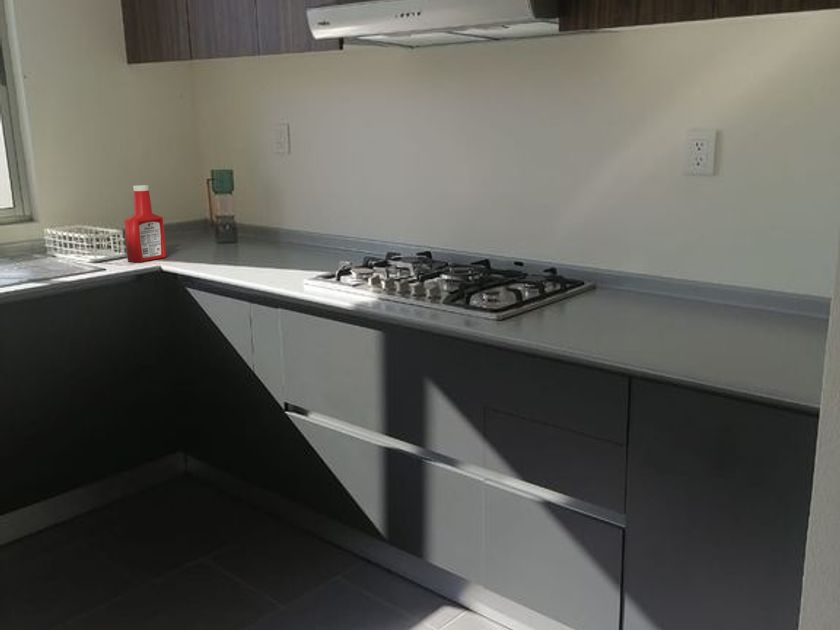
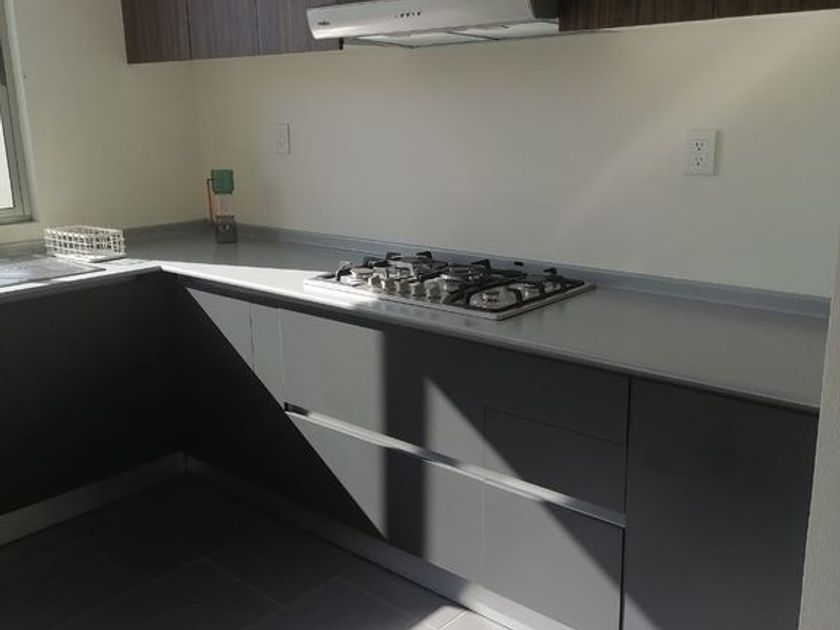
- soap bottle [123,184,167,263]
